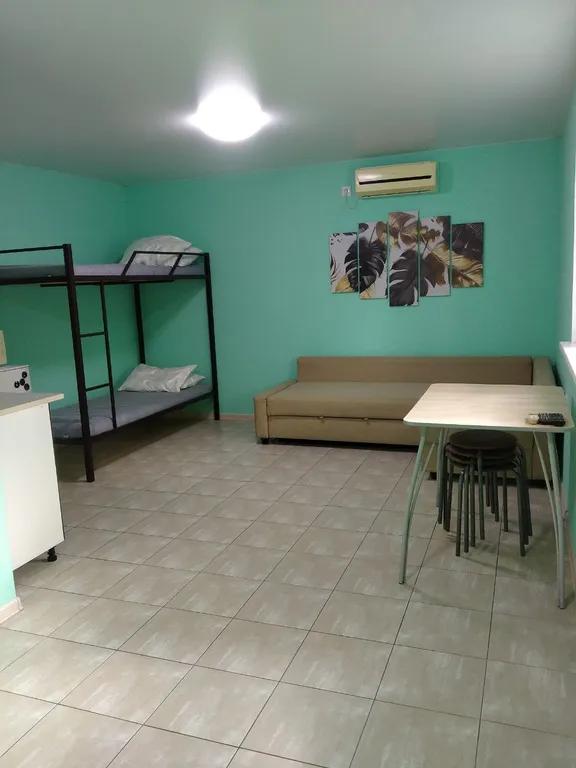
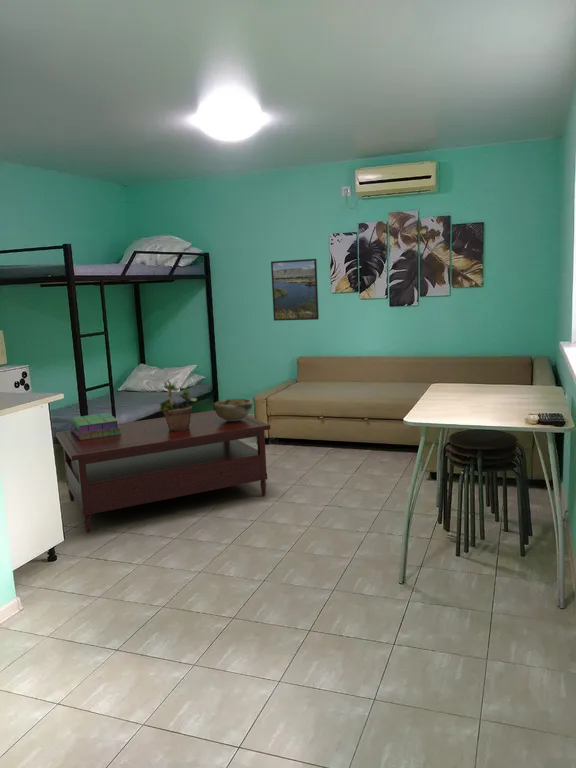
+ decorative bowl [213,398,253,421]
+ stack of books [69,412,122,440]
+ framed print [270,258,320,322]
+ potted plant [158,377,198,431]
+ coffee table [55,410,271,534]
